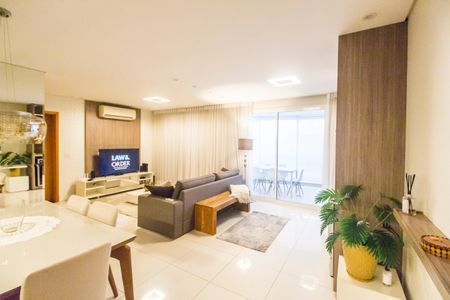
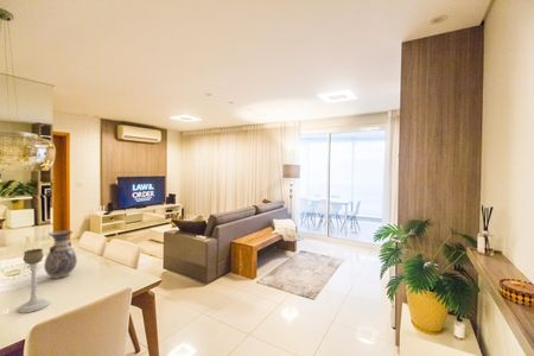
+ vase [43,229,78,280]
+ candle holder [17,248,50,314]
